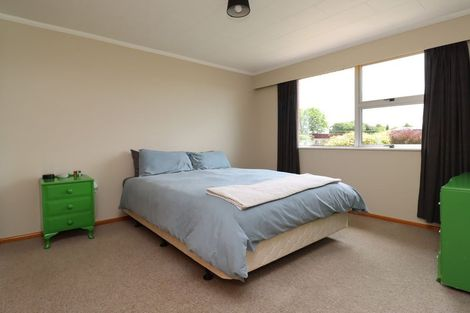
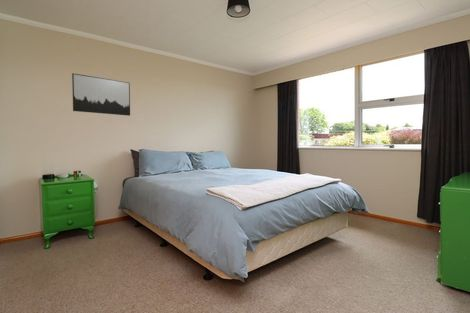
+ wall art [71,72,131,117]
